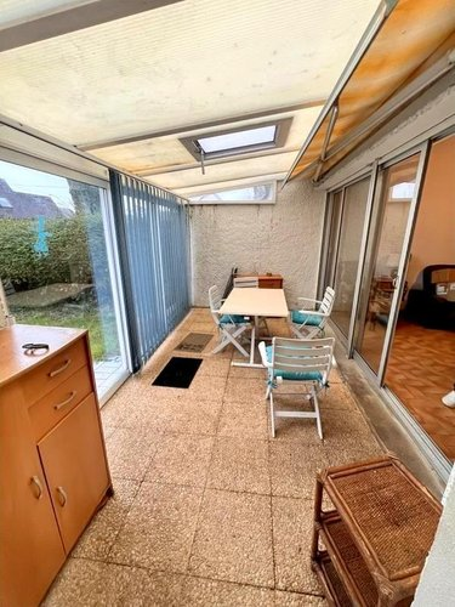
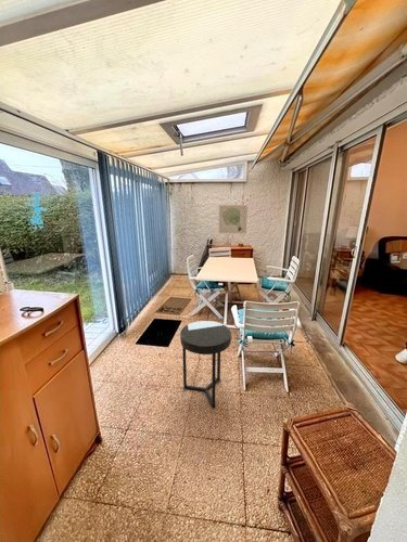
+ wall art [218,204,249,234]
+ side table [179,320,232,409]
